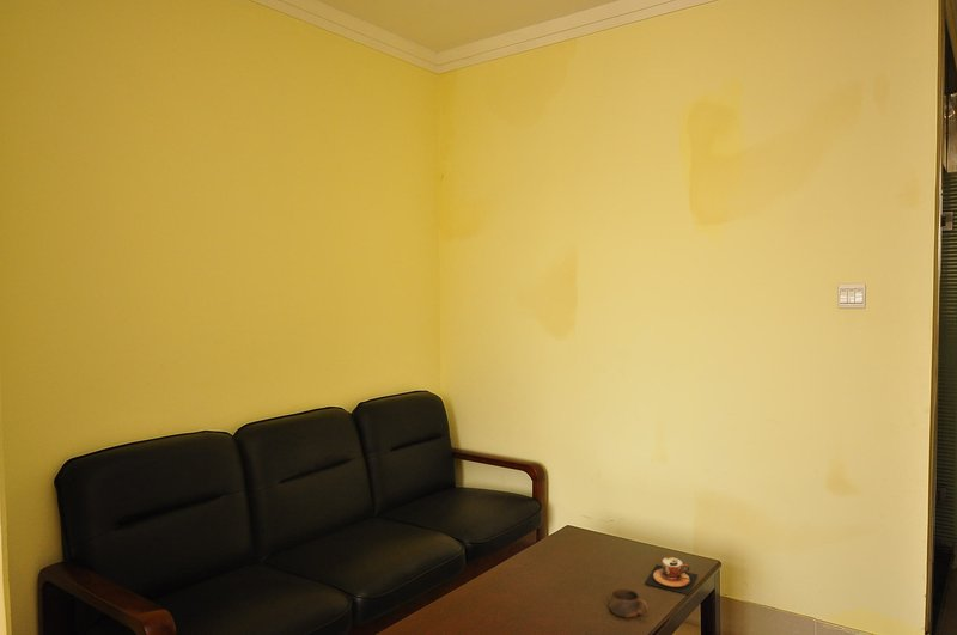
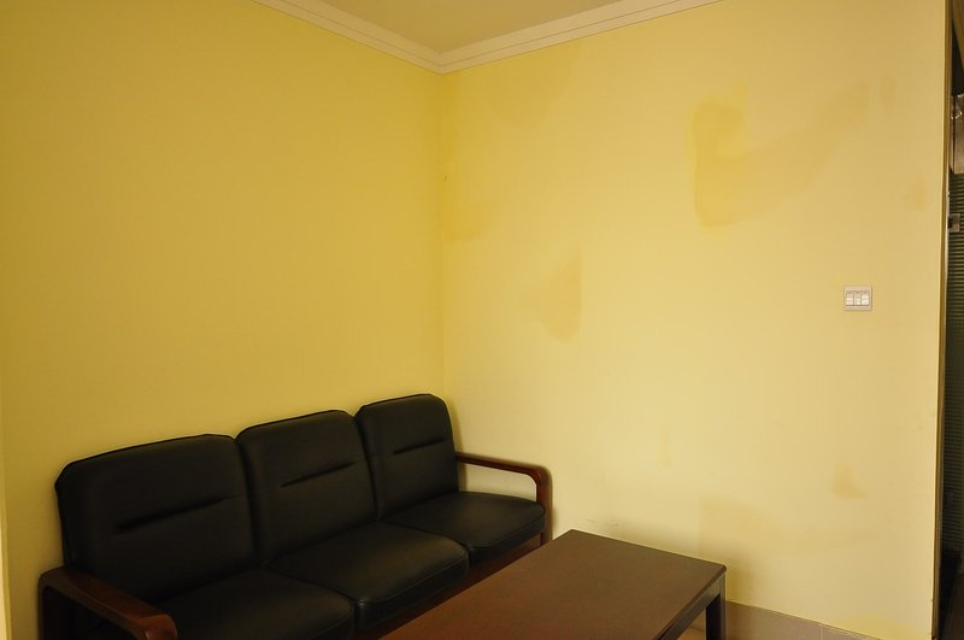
- cup [609,587,650,619]
- teacup [644,556,699,596]
